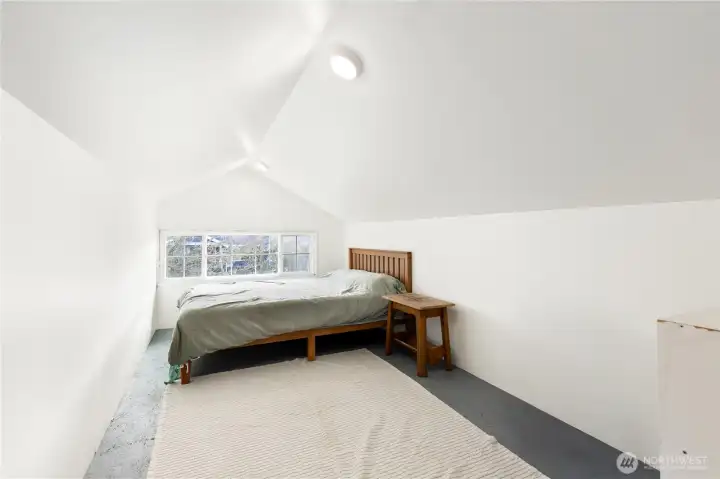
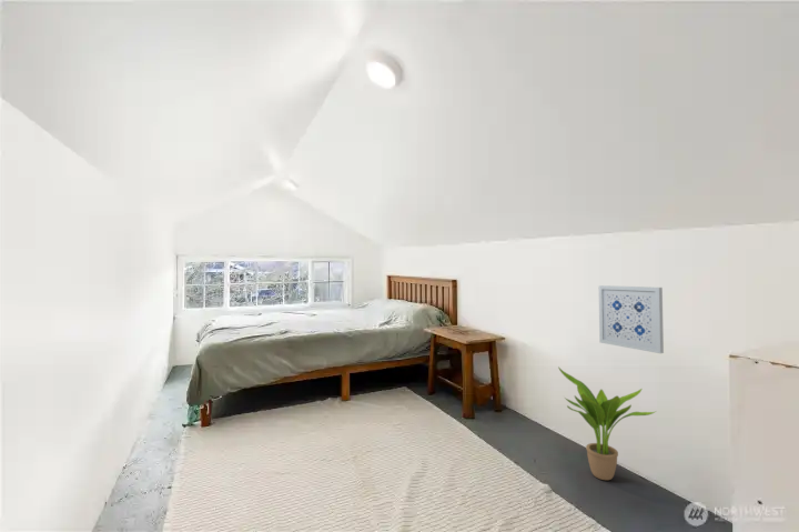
+ wall art [598,284,665,354]
+ potted plant [557,365,656,481]
